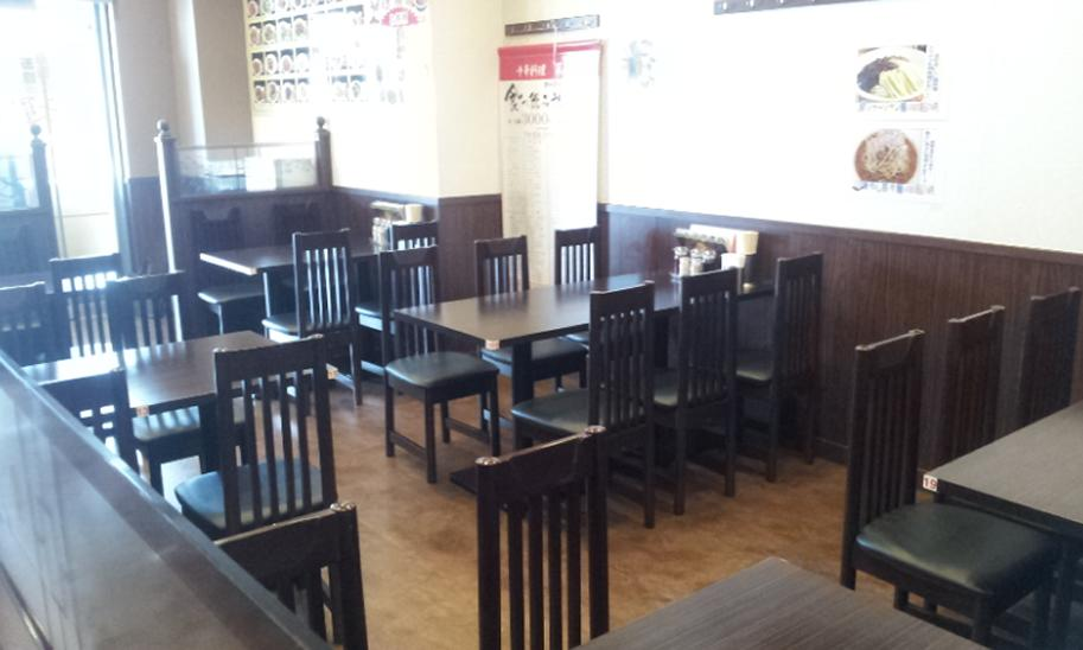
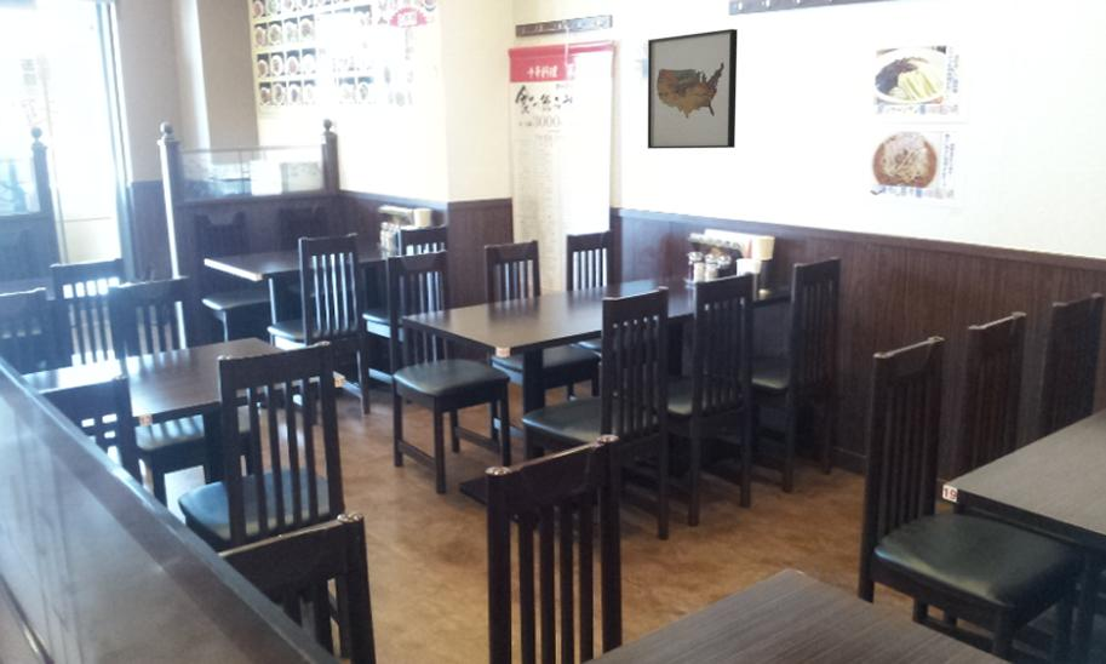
+ wall art [647,28,739,150]
